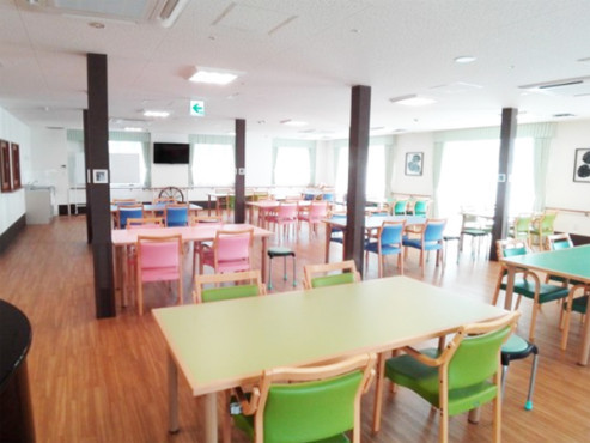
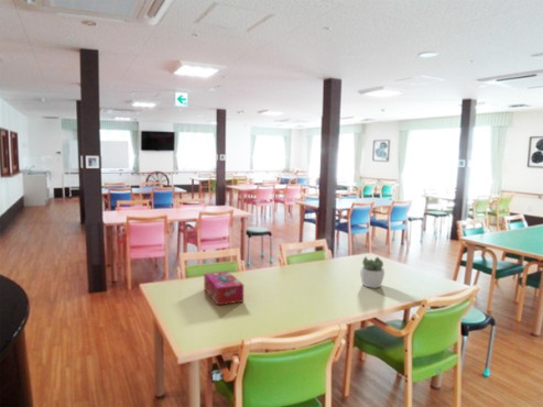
+ succulent plant [359,256,385,289]
+ tissue box [203,271,245,306]
